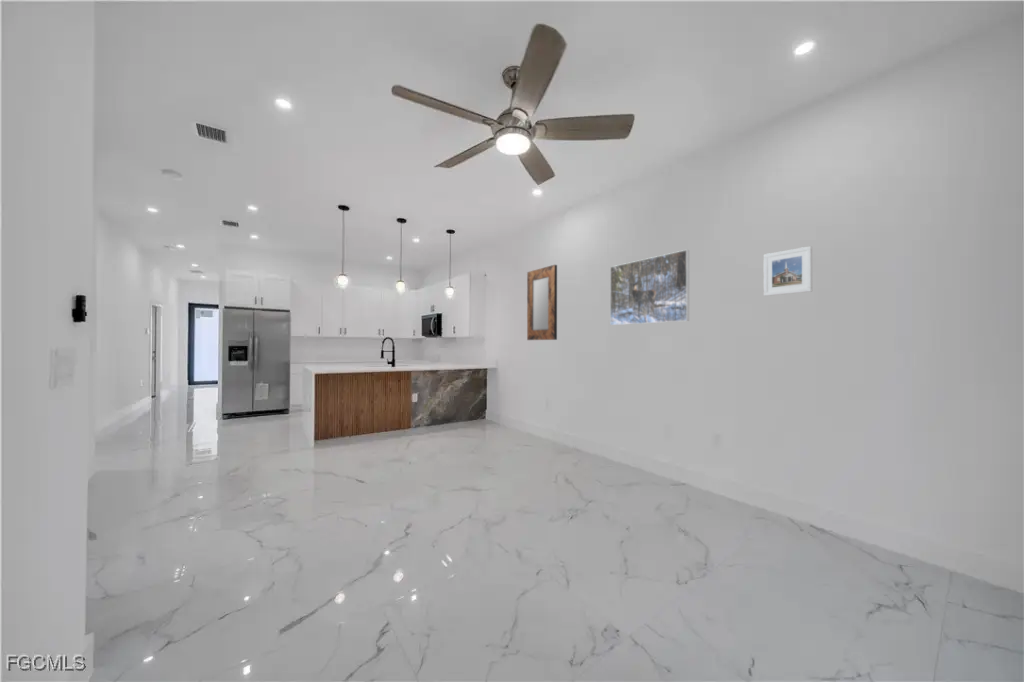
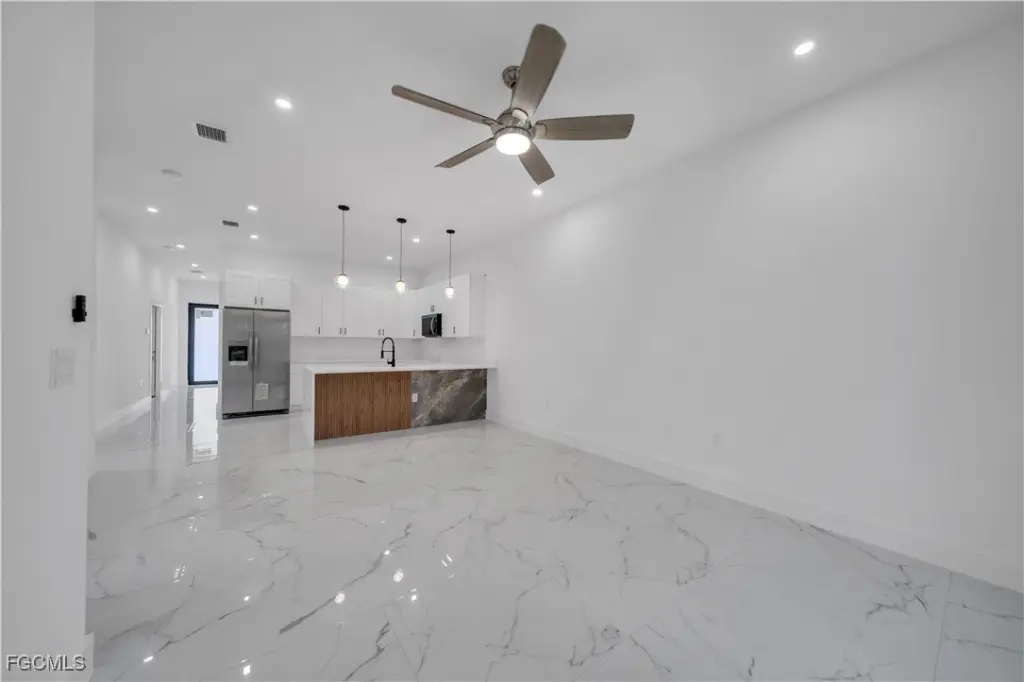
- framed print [763,245,813,297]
- home mirror [526,264,558,341]
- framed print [609,249,690,326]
